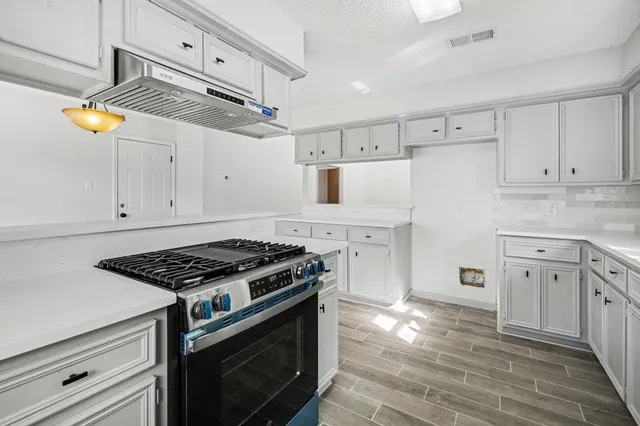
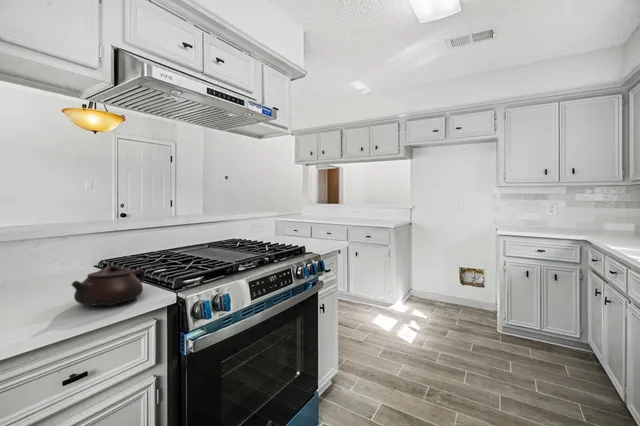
+ teapot [70,265,146,307]
